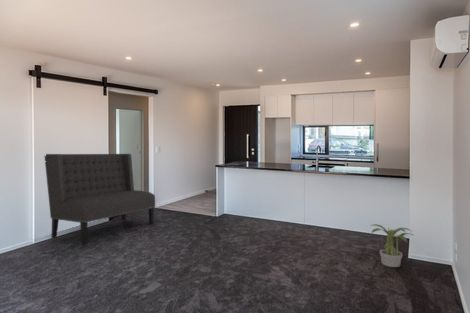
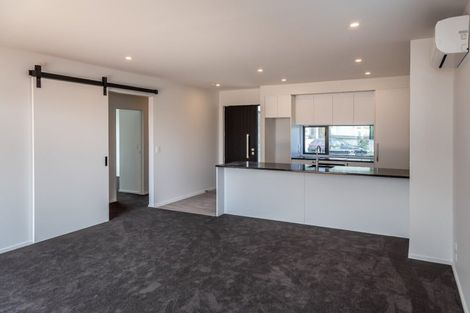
- potted plant [369,223,415,268]
- sofa [44,153,156,246]
